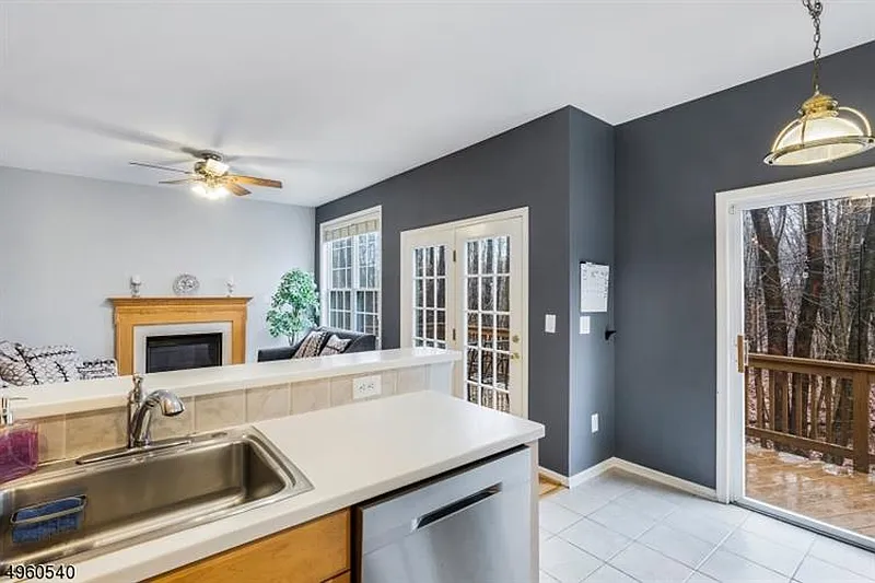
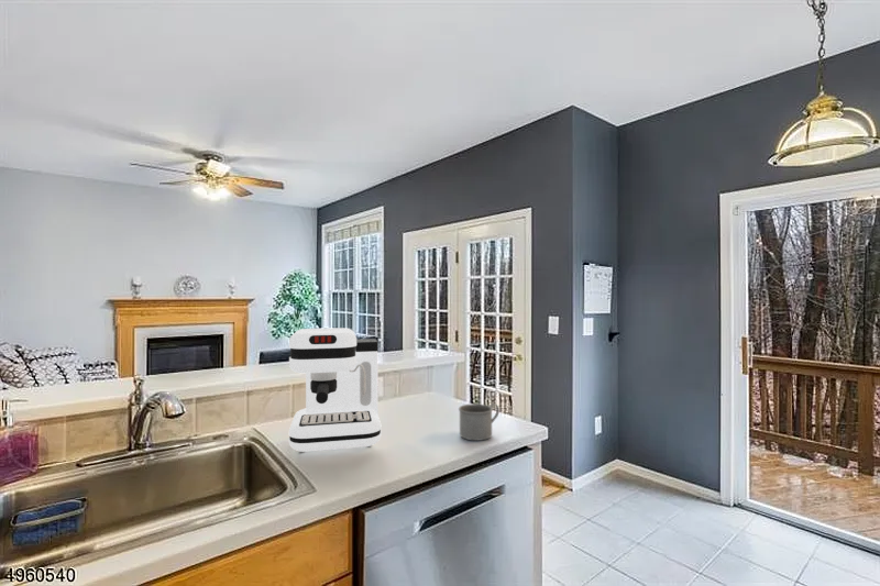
+ mug [458,402,501,442]
+ coffee maker [288,327,383,453]
